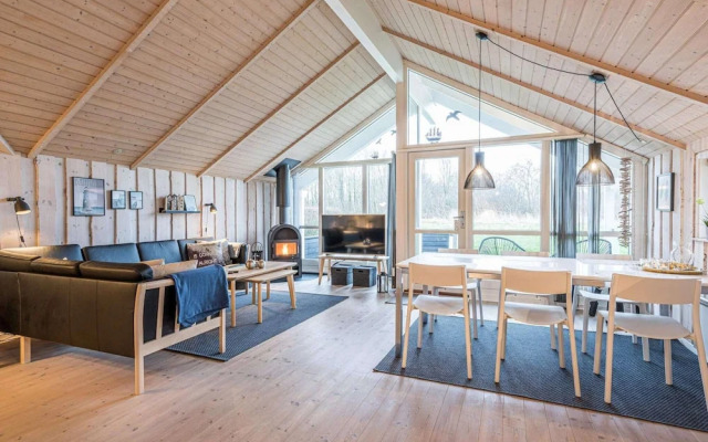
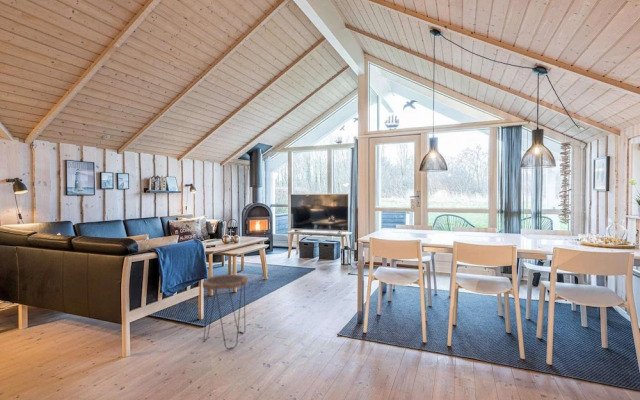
+ side table [202,274,249,350]
